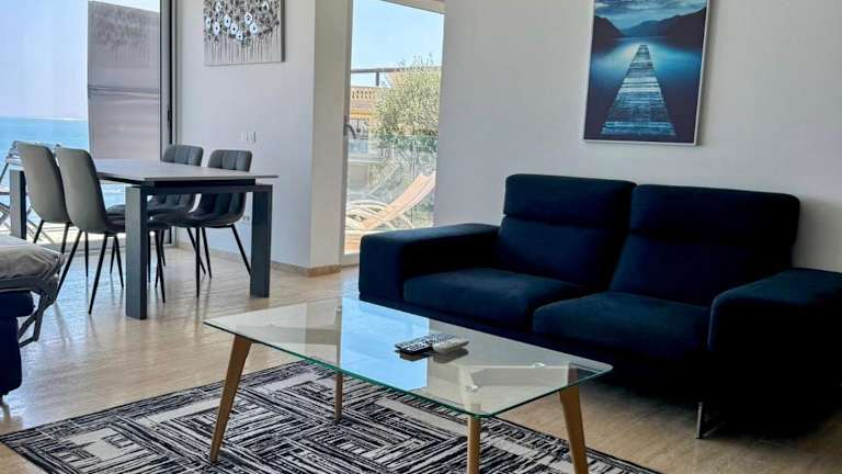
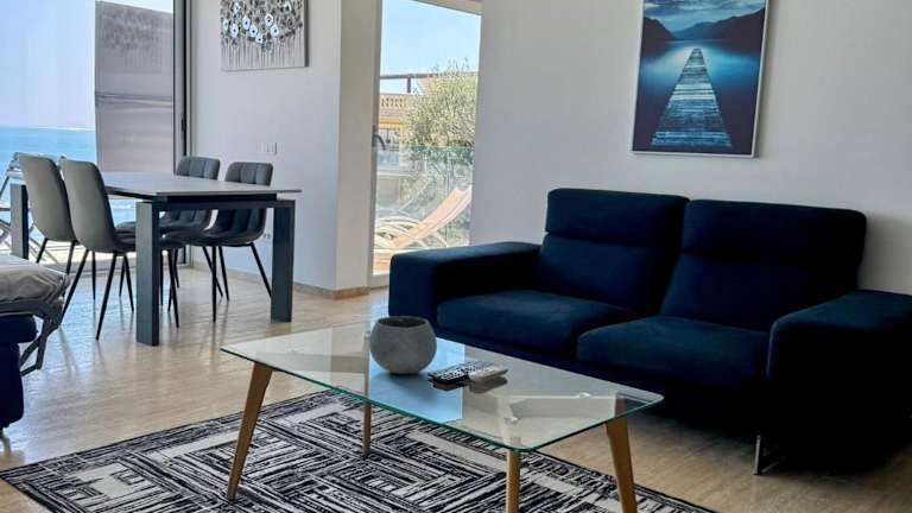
+ bowl [368,315,438,375]
